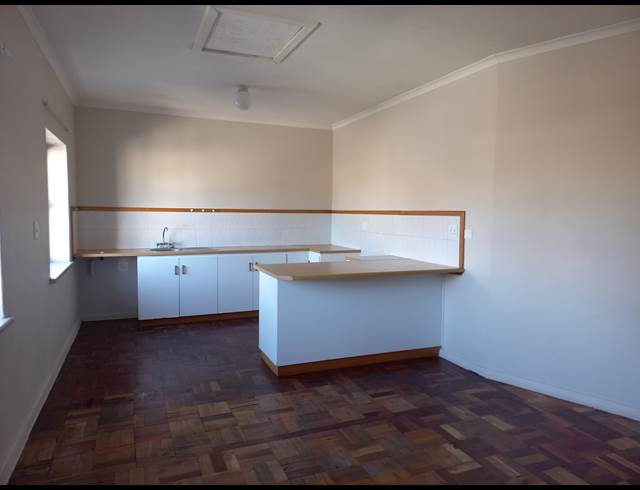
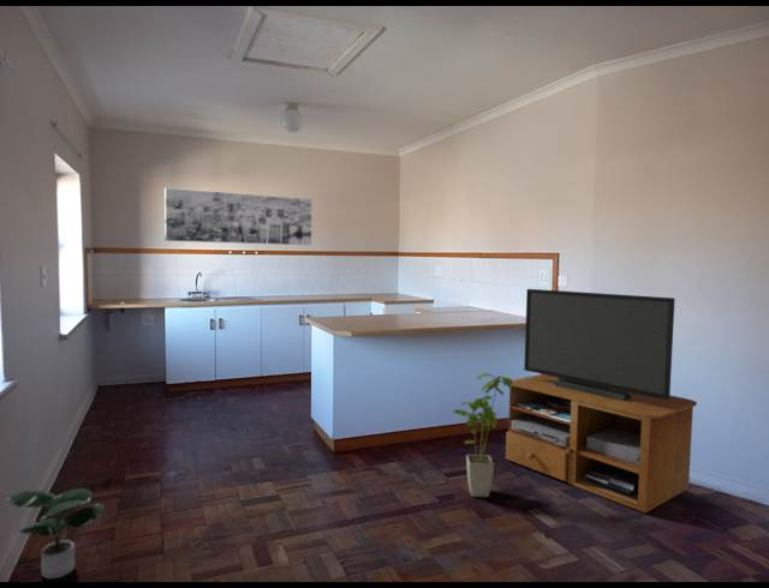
+ wall art [163,187,312,246]
+ potted plant [6,487,105,580]
+ house plant [452,372,513,498]
+ tv stand [505,288,698,514]
